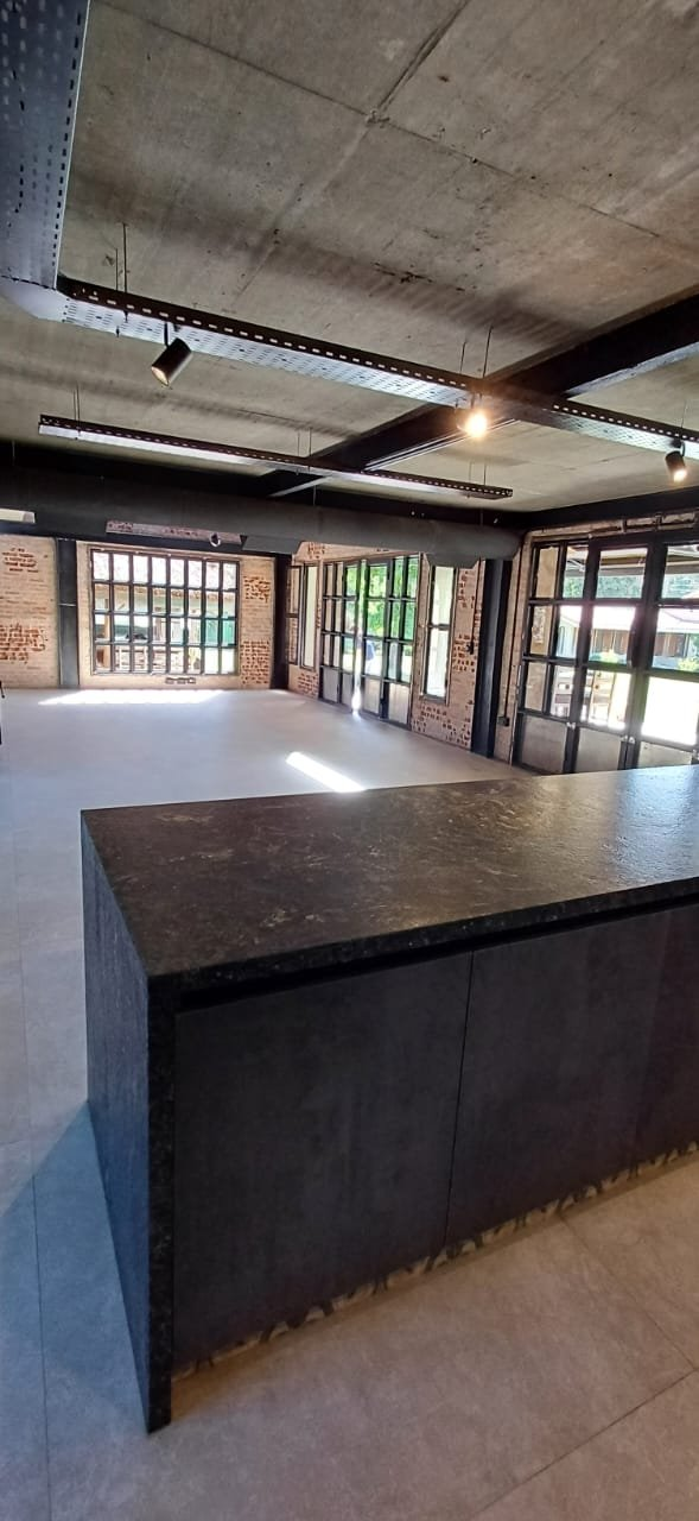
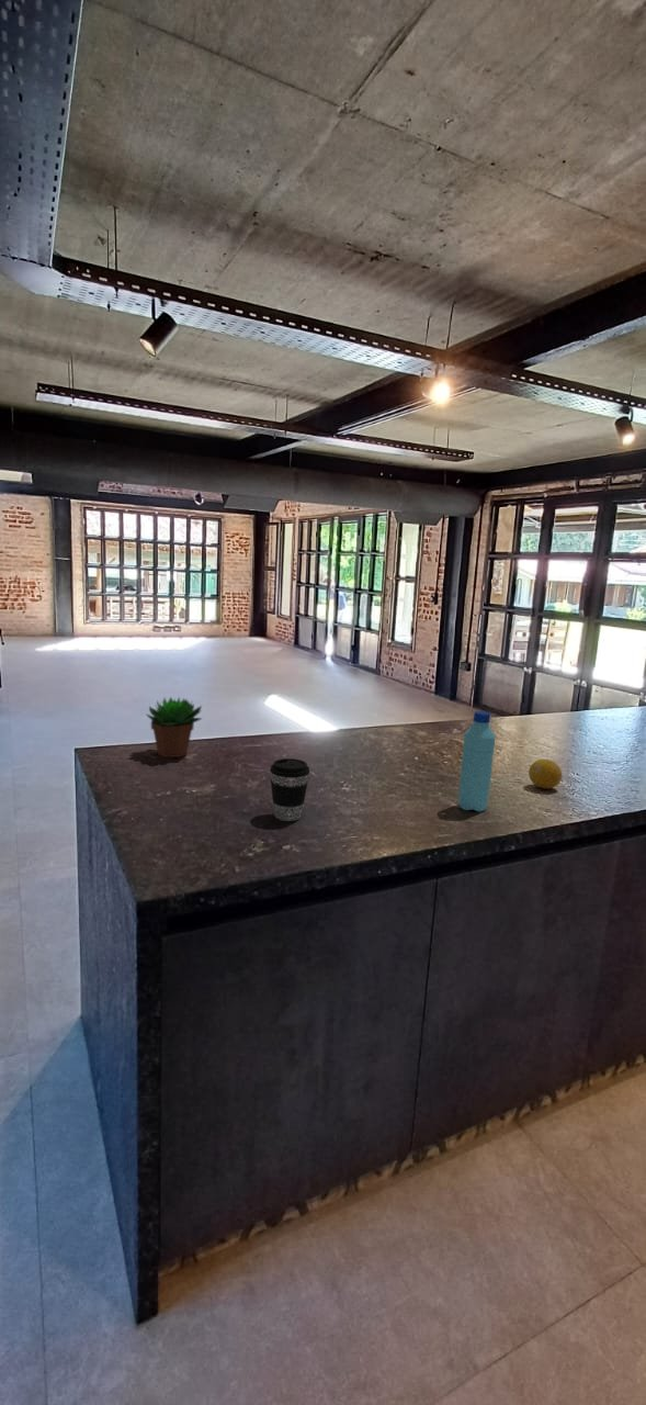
+ succulent plant [145,696,204,758]
+ water bottle [457,710,496,812]
+ fruit [528,758,563,790]
+ coffee cup [269,757,310,822]
